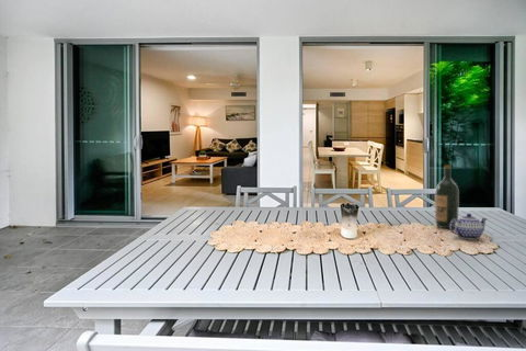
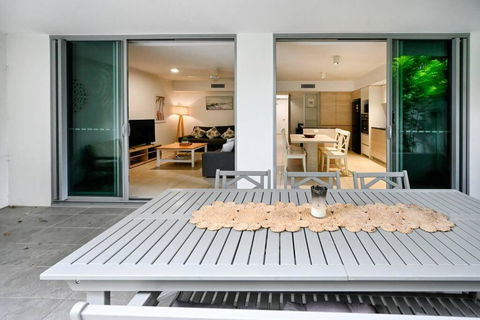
- wine bottle [434,165,460,229]
- teapot [448,213,488,240]
